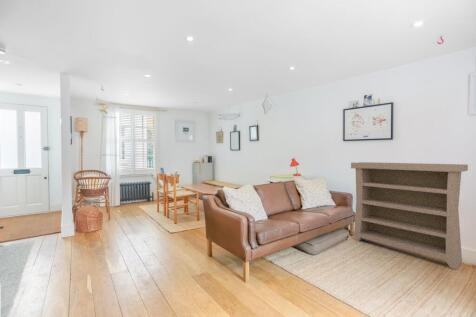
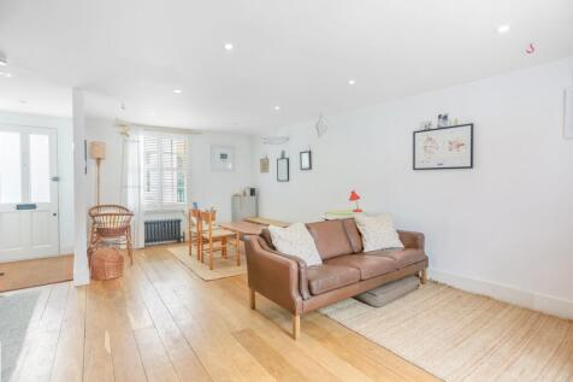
- bookshelf [350,161,469,270]
